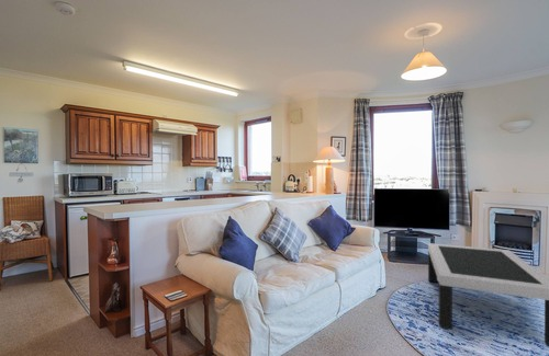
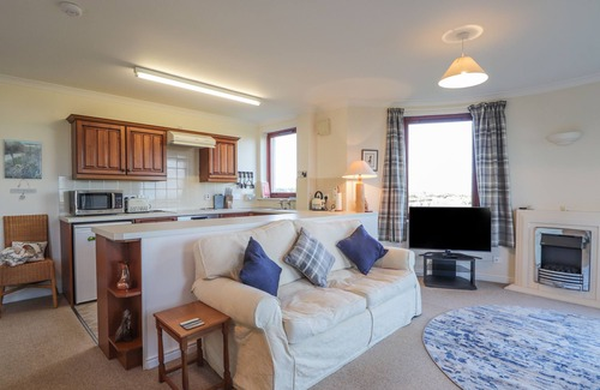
- coffee table [427,242,549,348]
